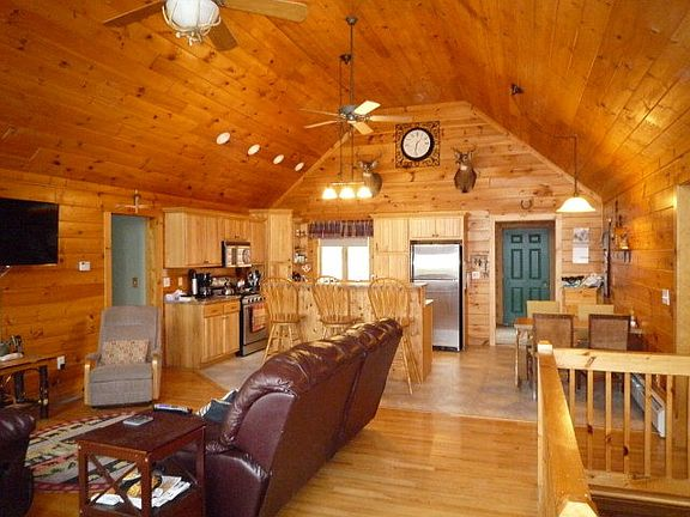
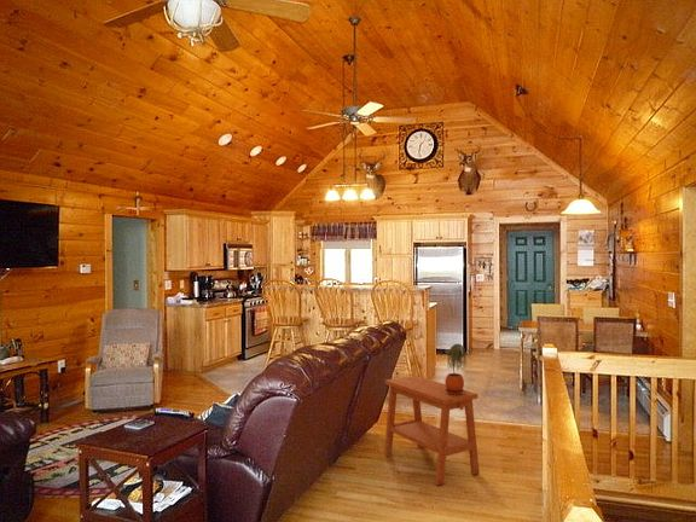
+ side table [383,375,481,487]
+ potted plant [443,343,468,395]
